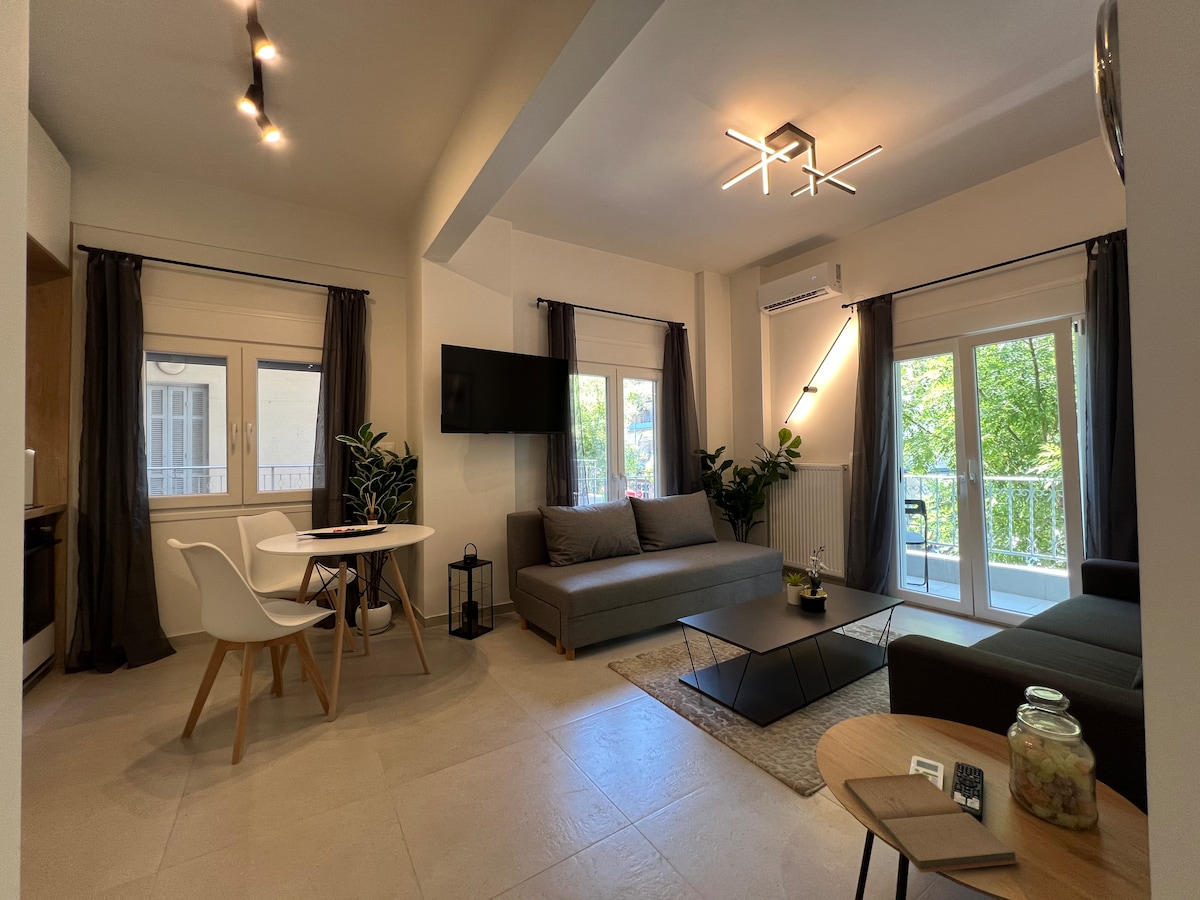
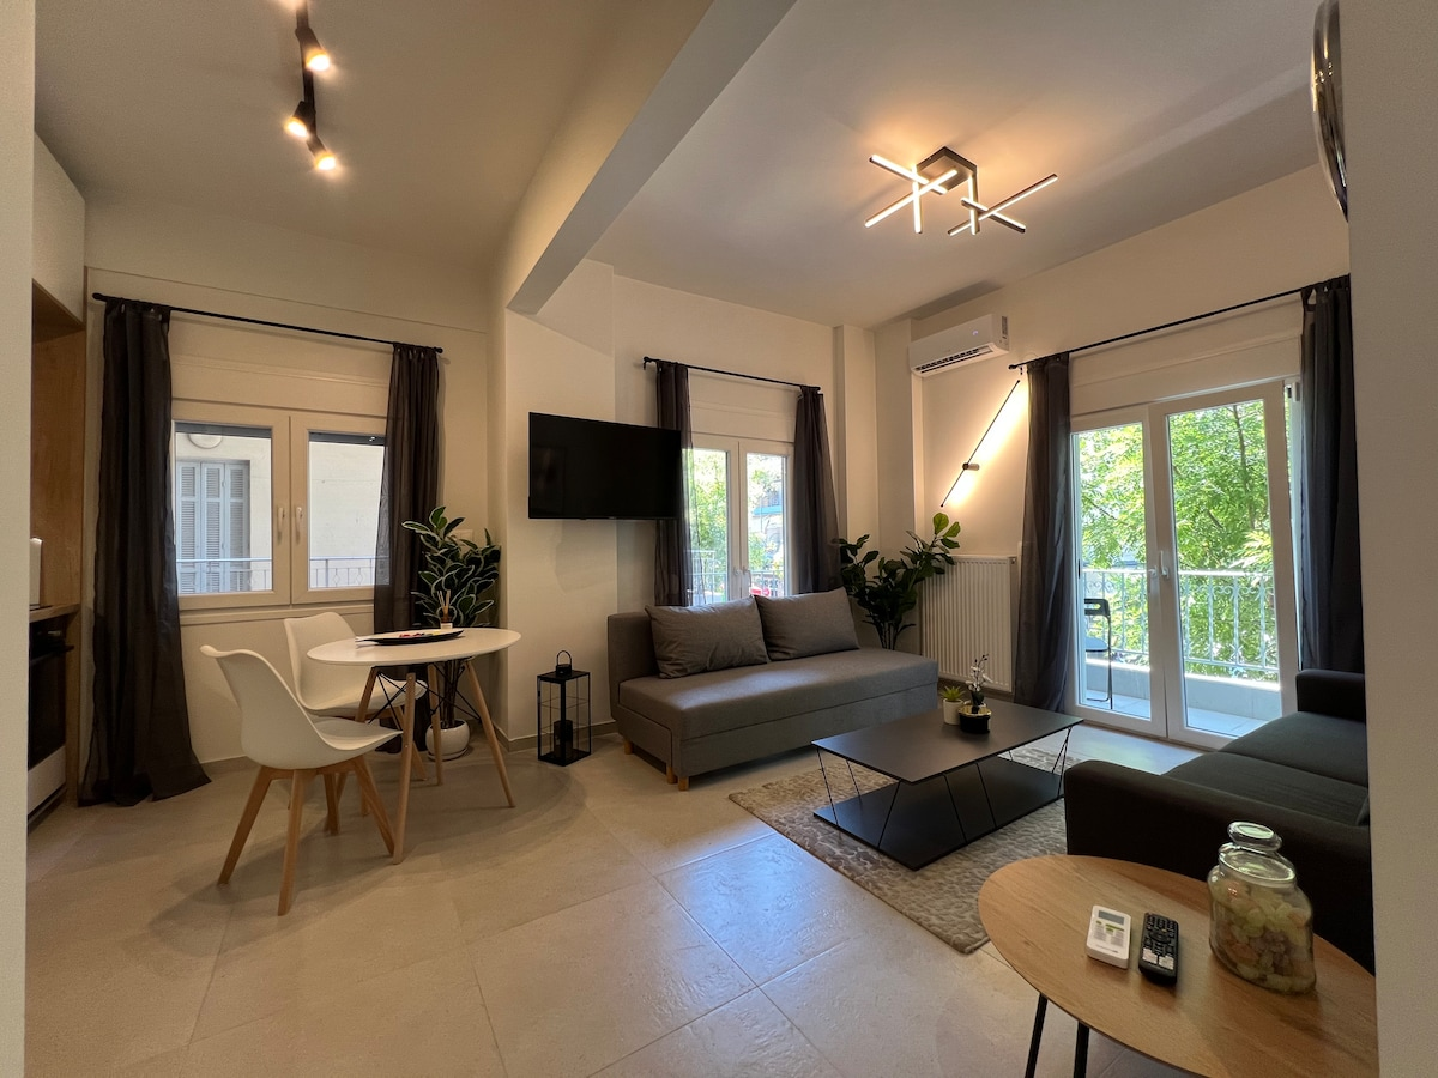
- book [841,772,1021,874]
